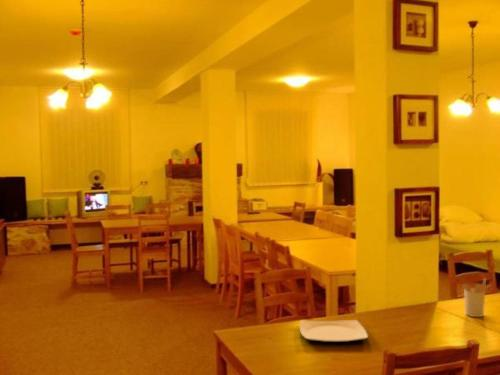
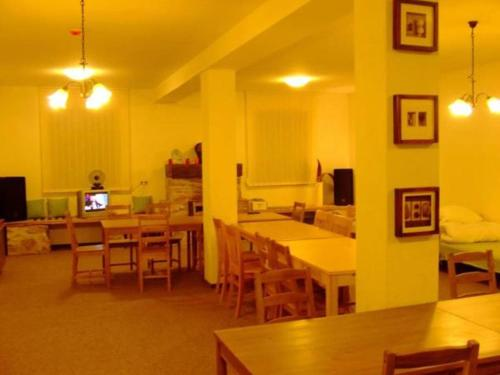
- plate [299,319,369,343]
- utensil holder [461,277,493,318]
